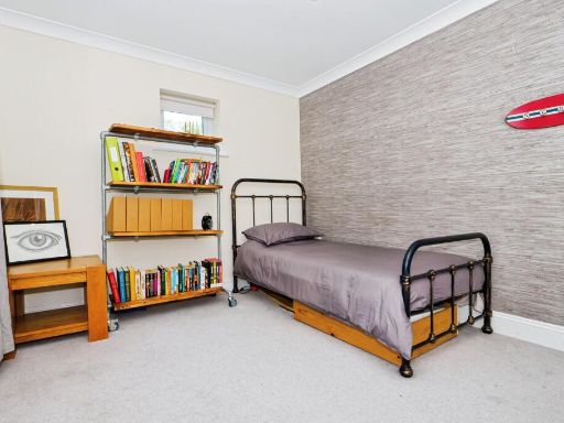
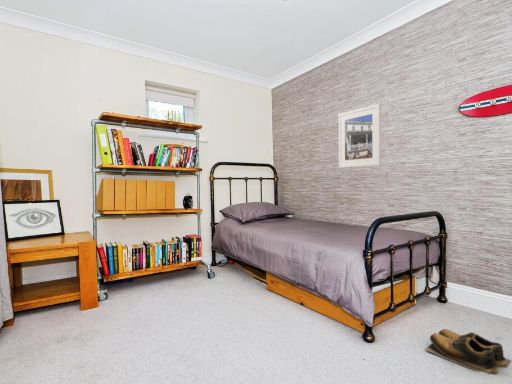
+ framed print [338,103,382,169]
+ shoes [424,328,512,375]
